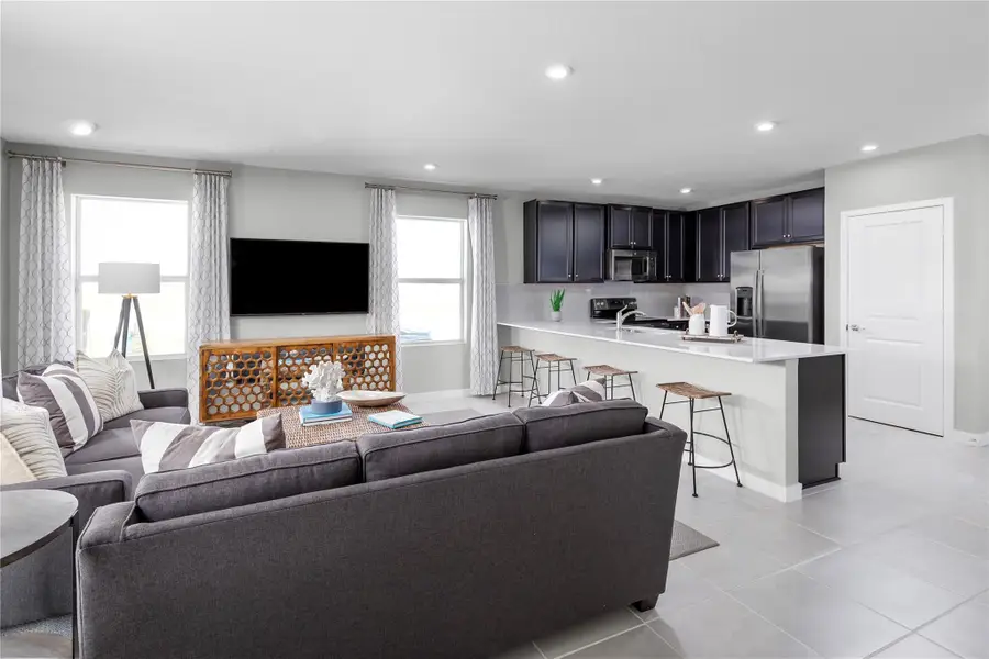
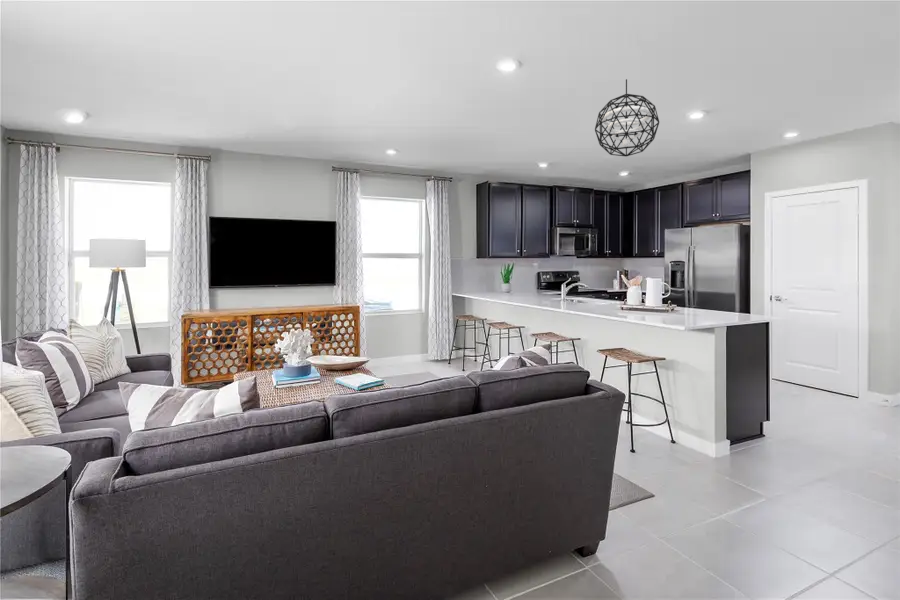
+ pendant light [594,78,660,157]
